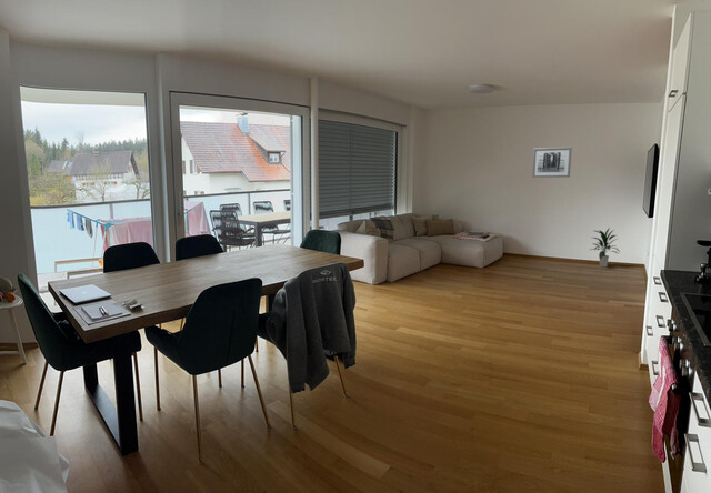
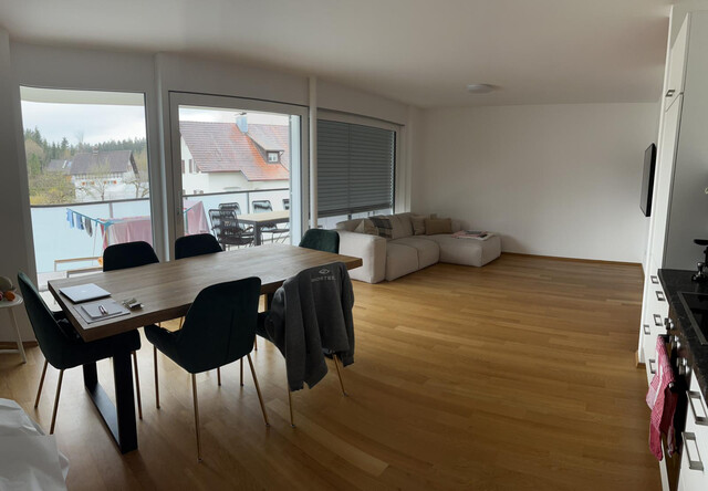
- indoor plant [590,227,621,268]
- wall art [531,147,573,179]
